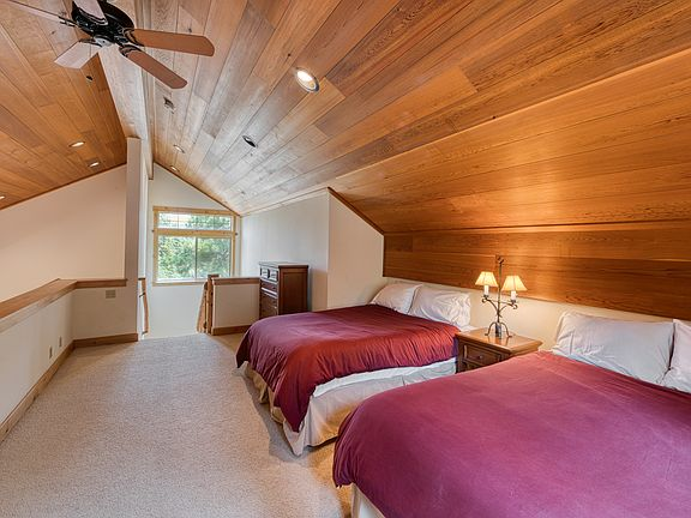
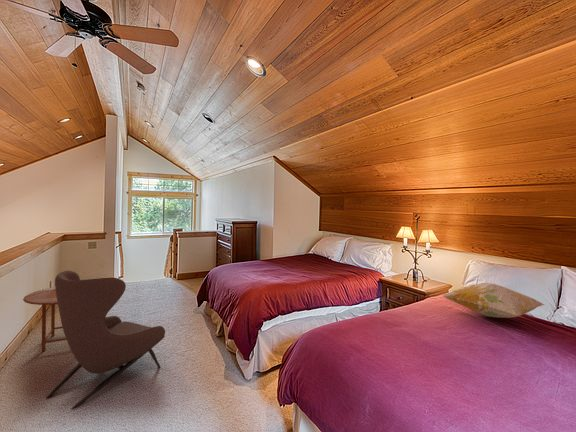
+ decorative pillow [442,282,546,319]
+ armchair [45,270,166,410]
+ side table [22,286,67,352]
